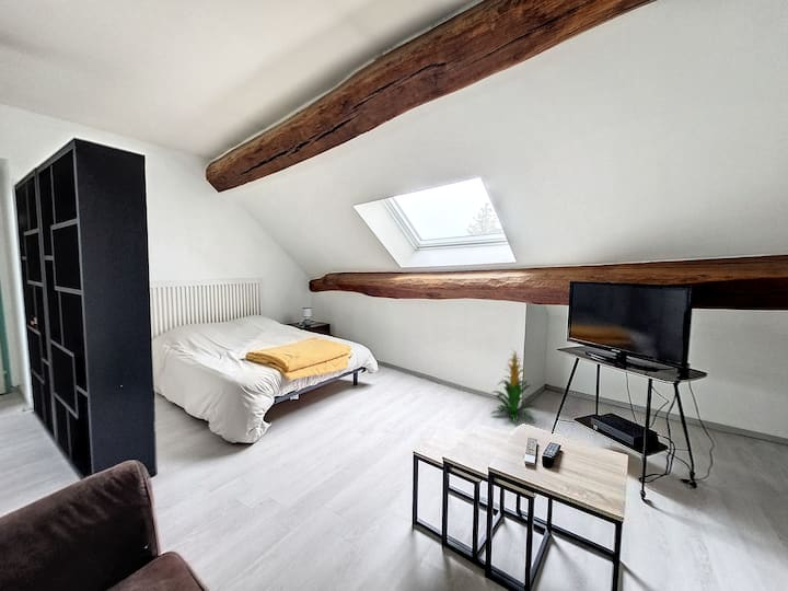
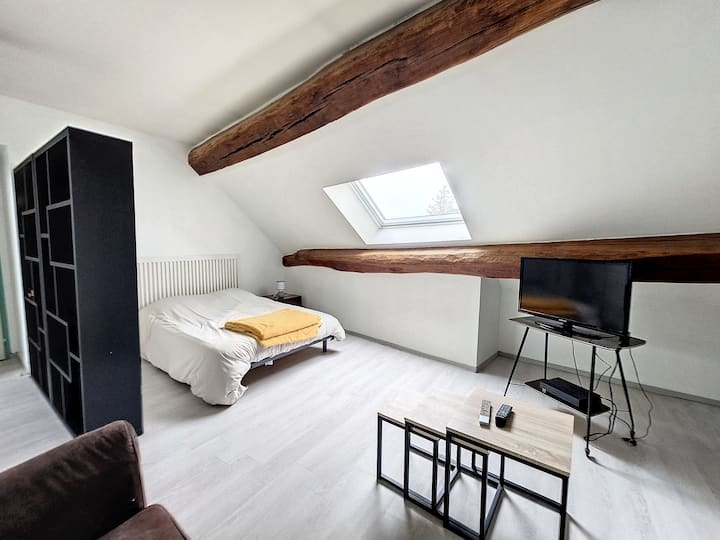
- indoor plant [490,348,537,424]
